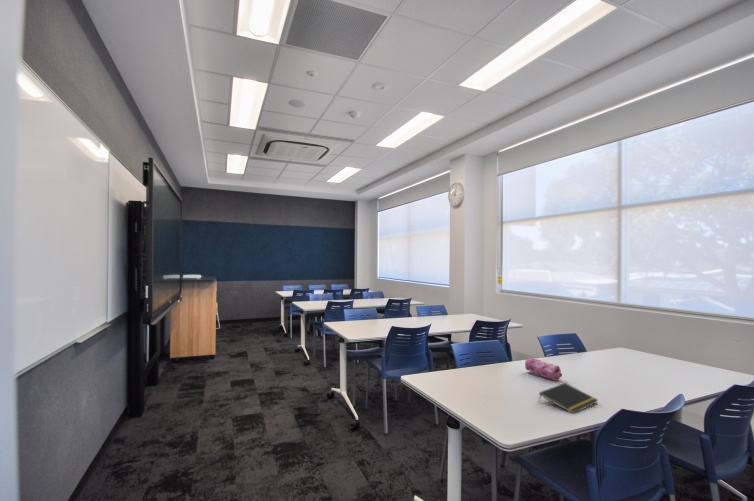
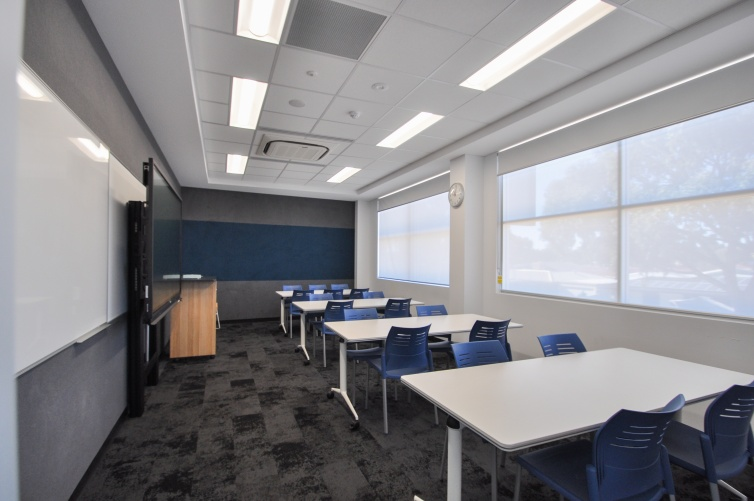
- notepad [538,382,598,414]
- pencil case [524,356,563,382]
